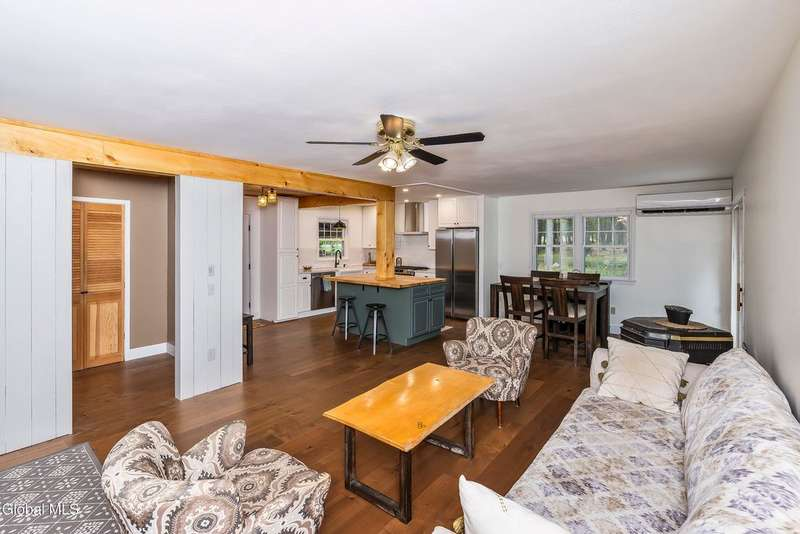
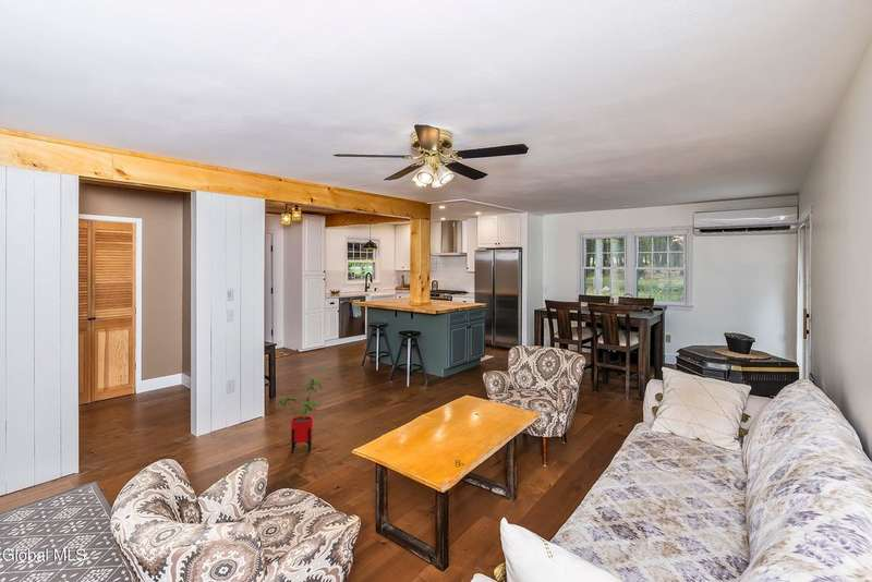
+ house plant [277,378,323,454]
